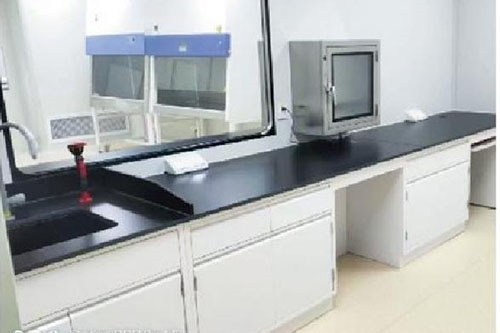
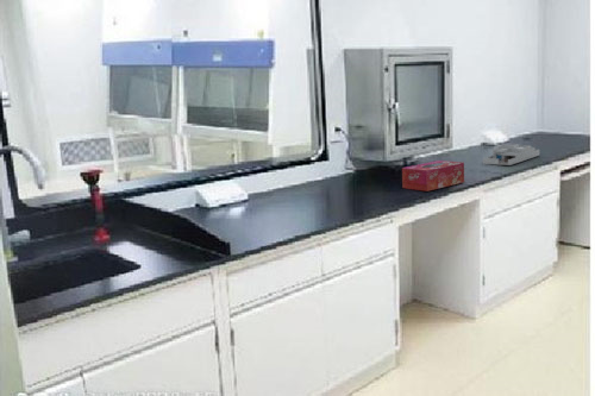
+ tissue box [401,159,465,193]
+ desk organizer [482,143,540,166]
